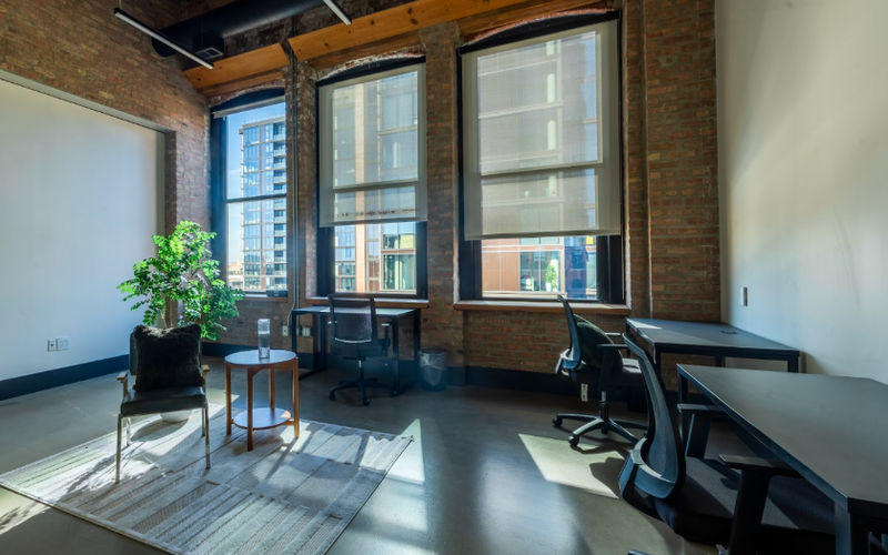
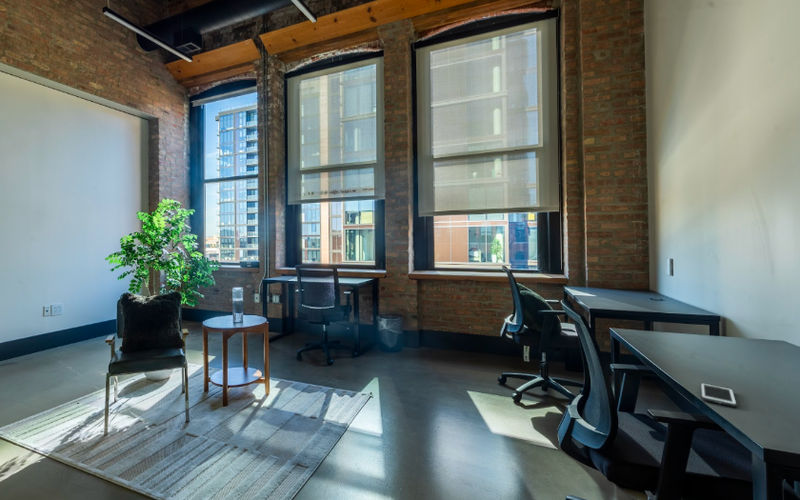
+ cell phone [700,382,738,408]
